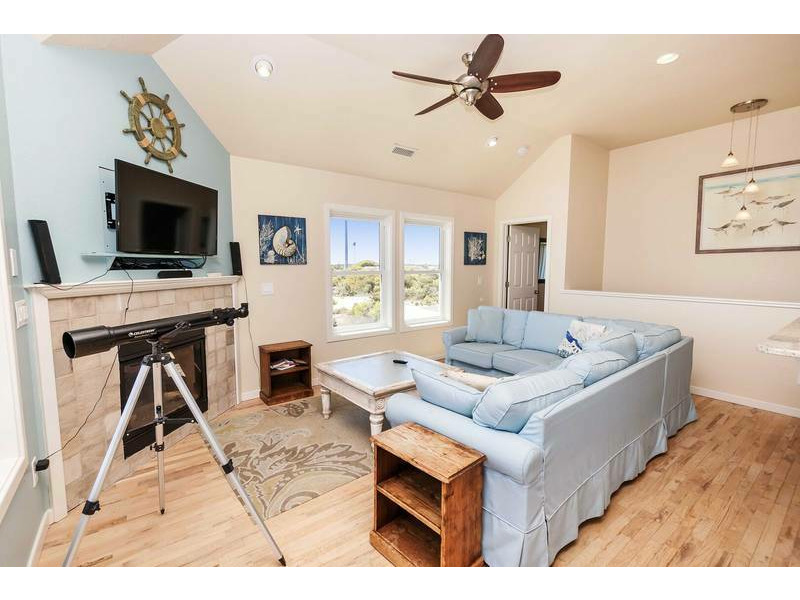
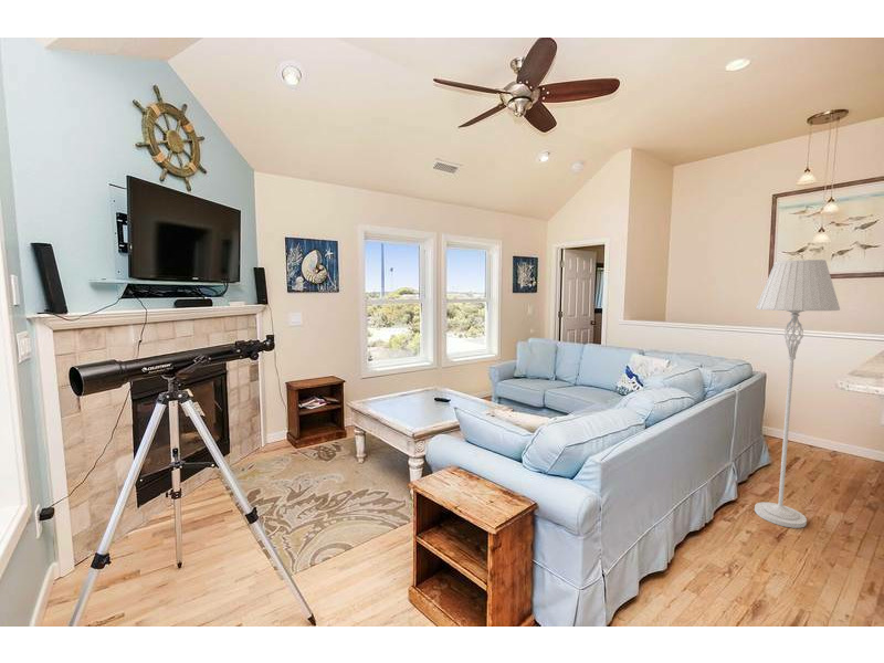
+ floor lamp [754,259,841,529]
